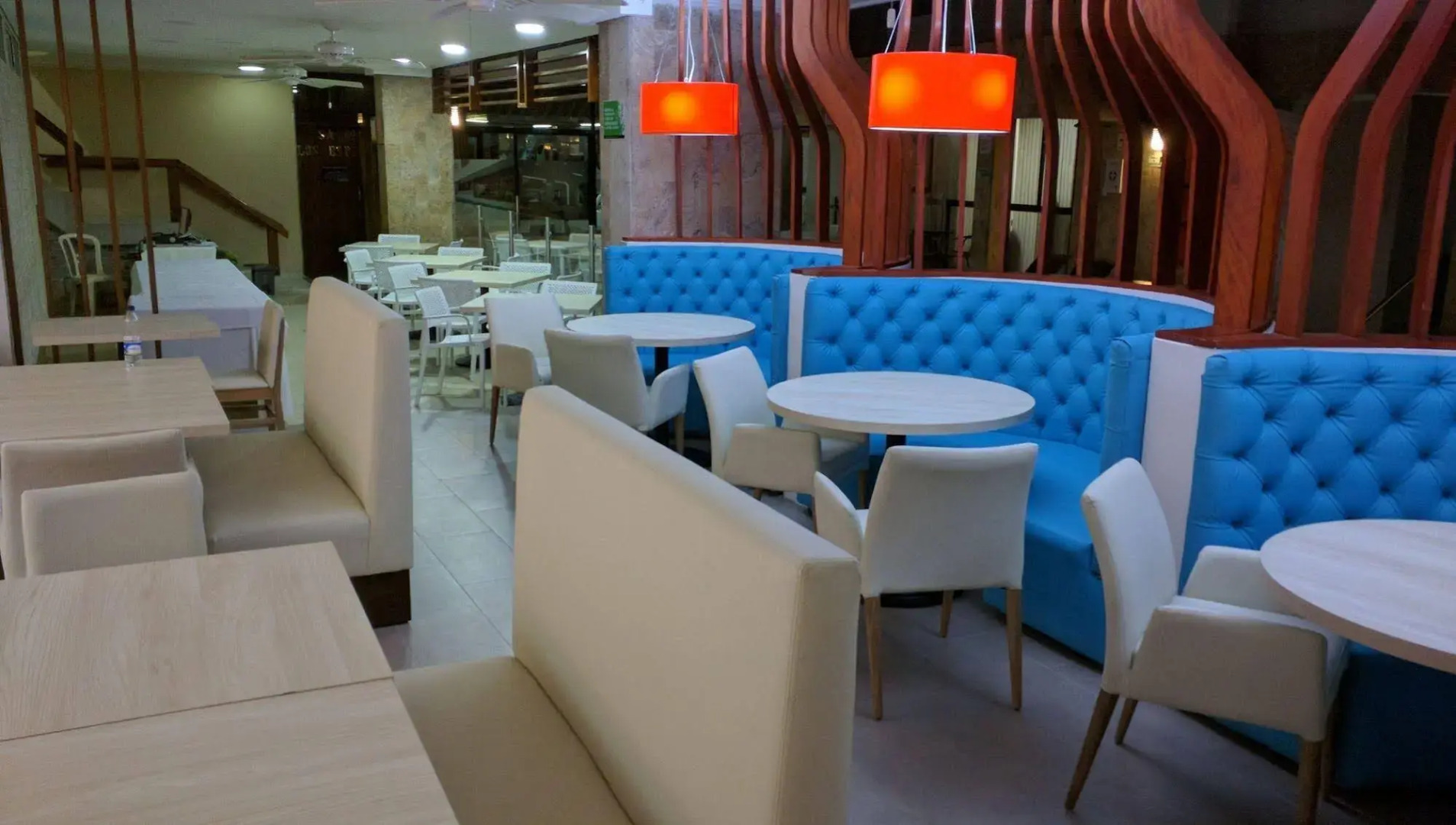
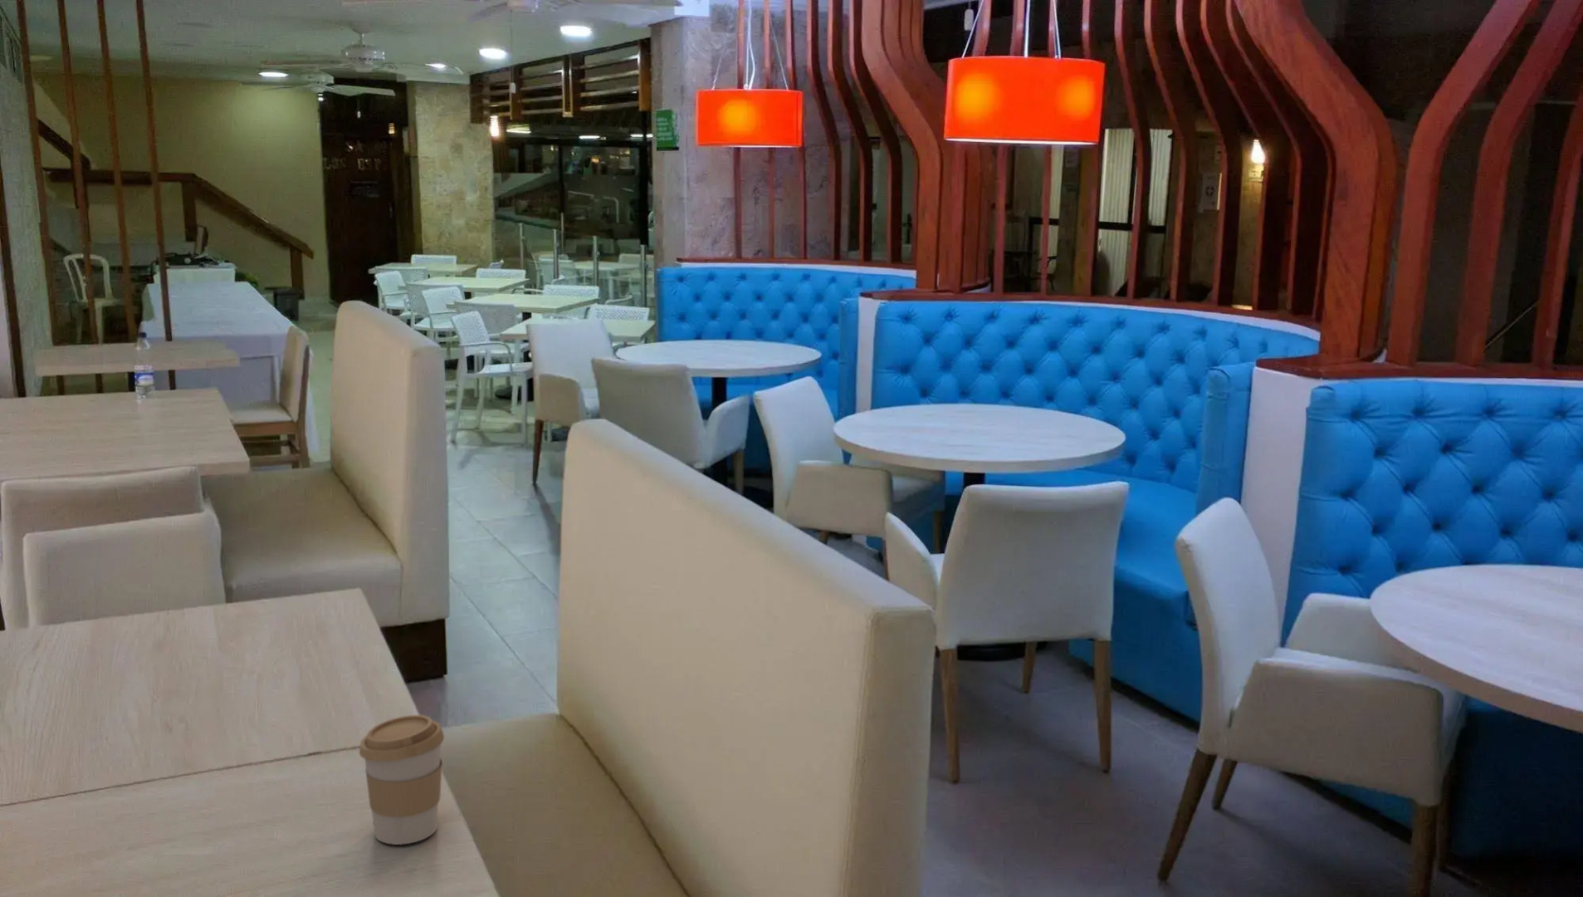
+ coffee cup [359,714,445,846]
